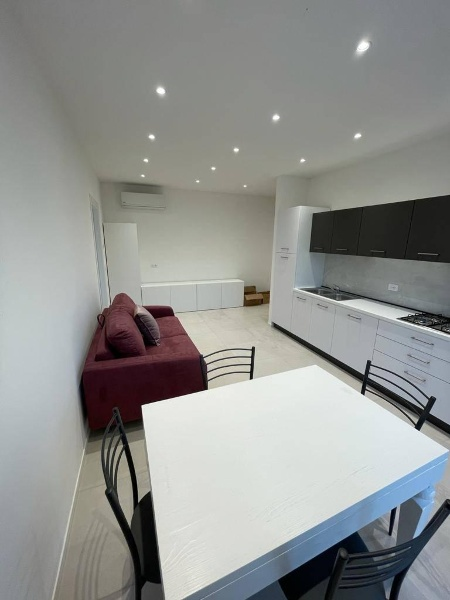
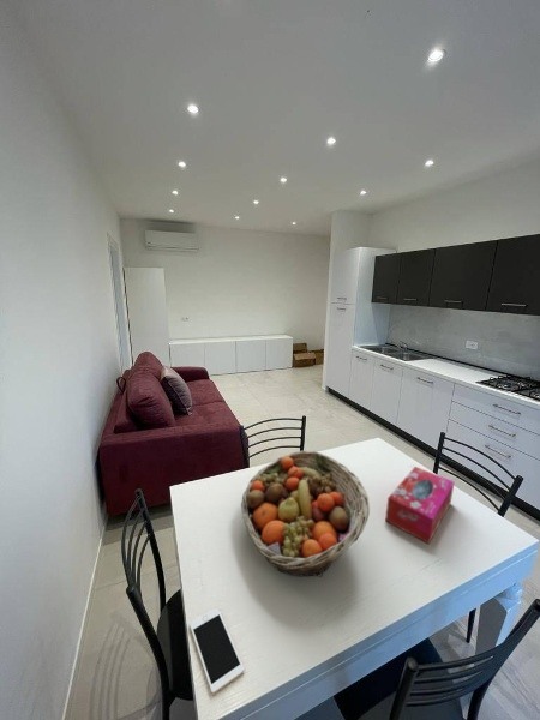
+ tissue box [384,466,456,545]
+ cell phone [188,606,246,695]
+ fruit basket [240,450,371,577]
